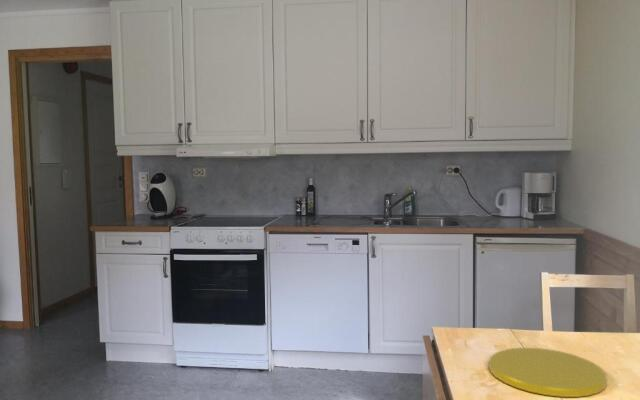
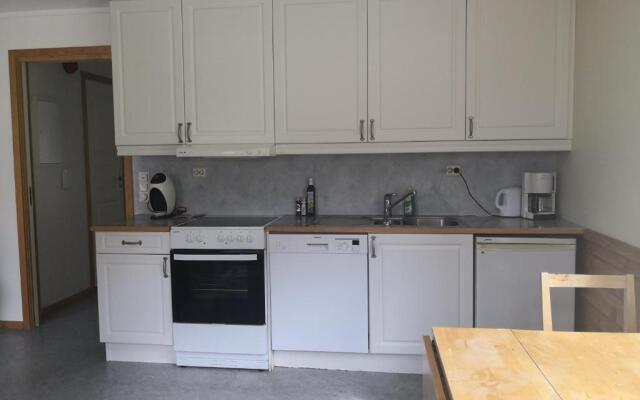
- plate [488,347,608,398]
